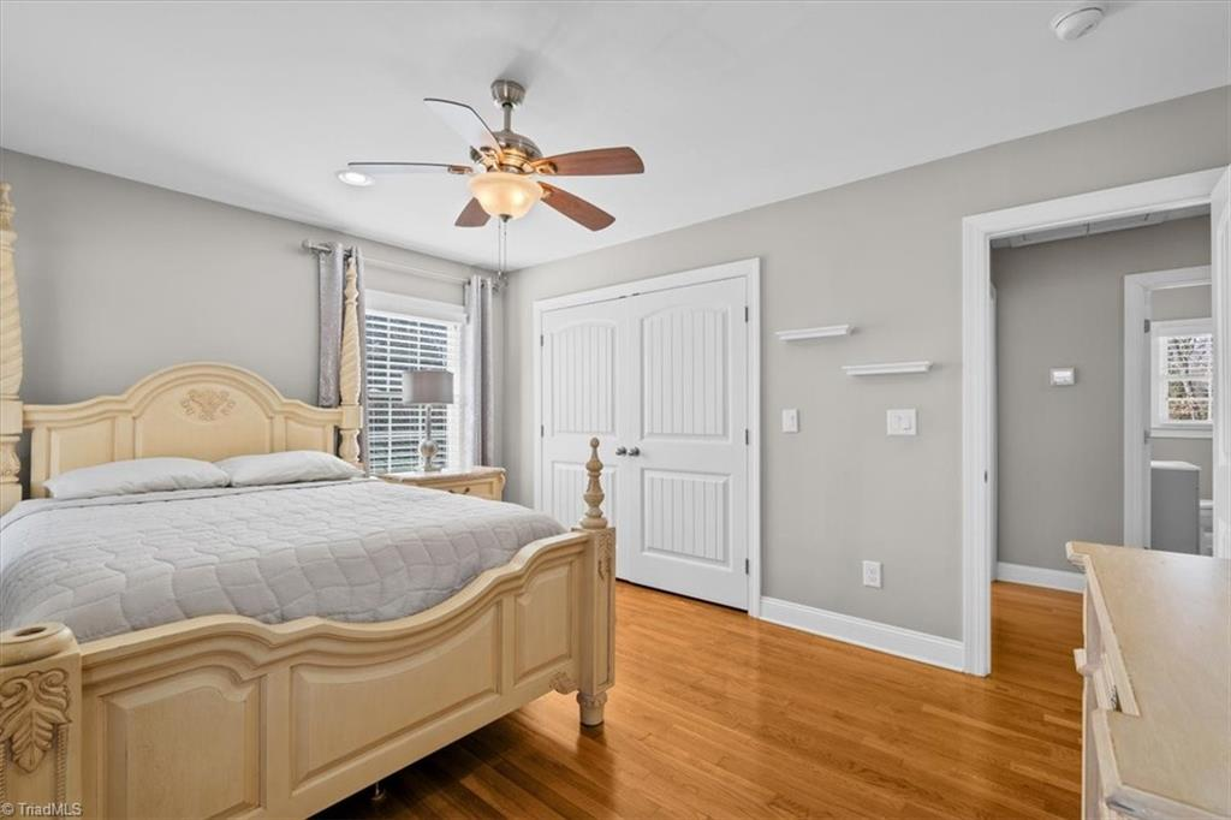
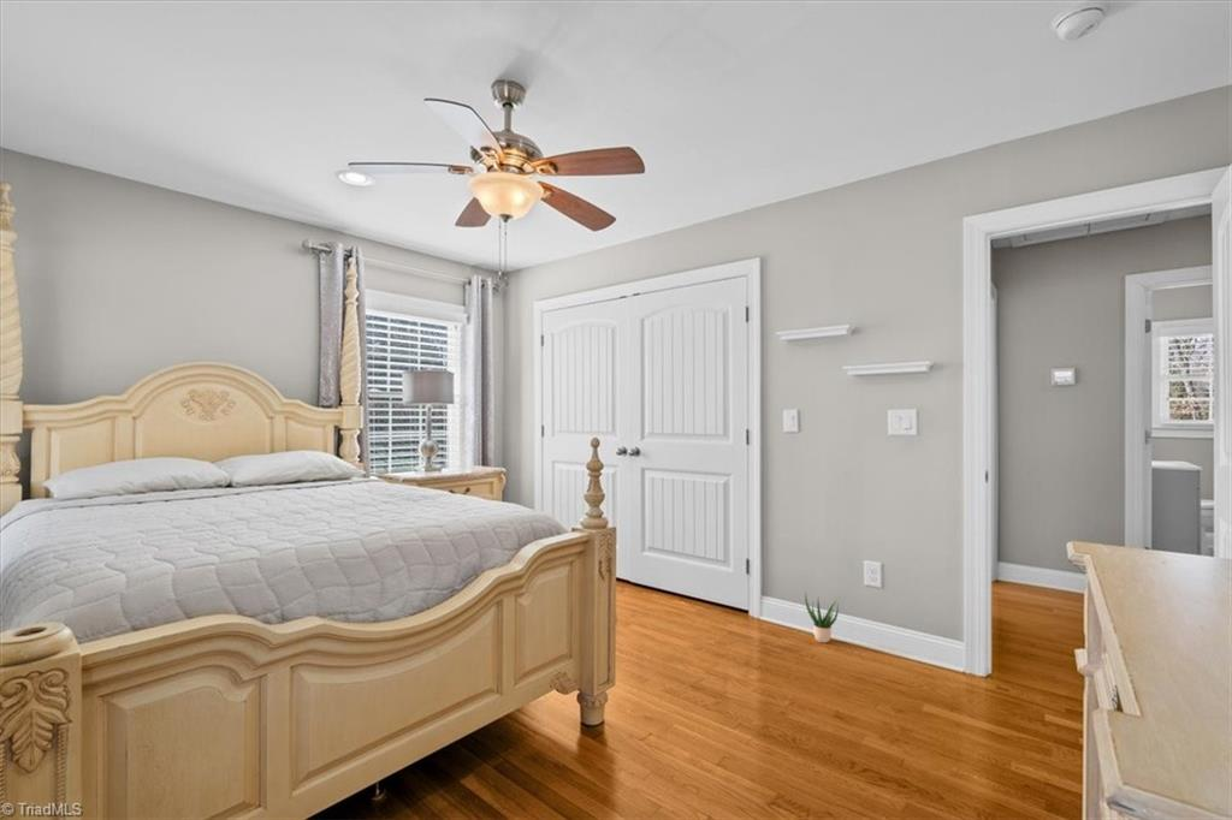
+ potted plant [804,593,840,644]
